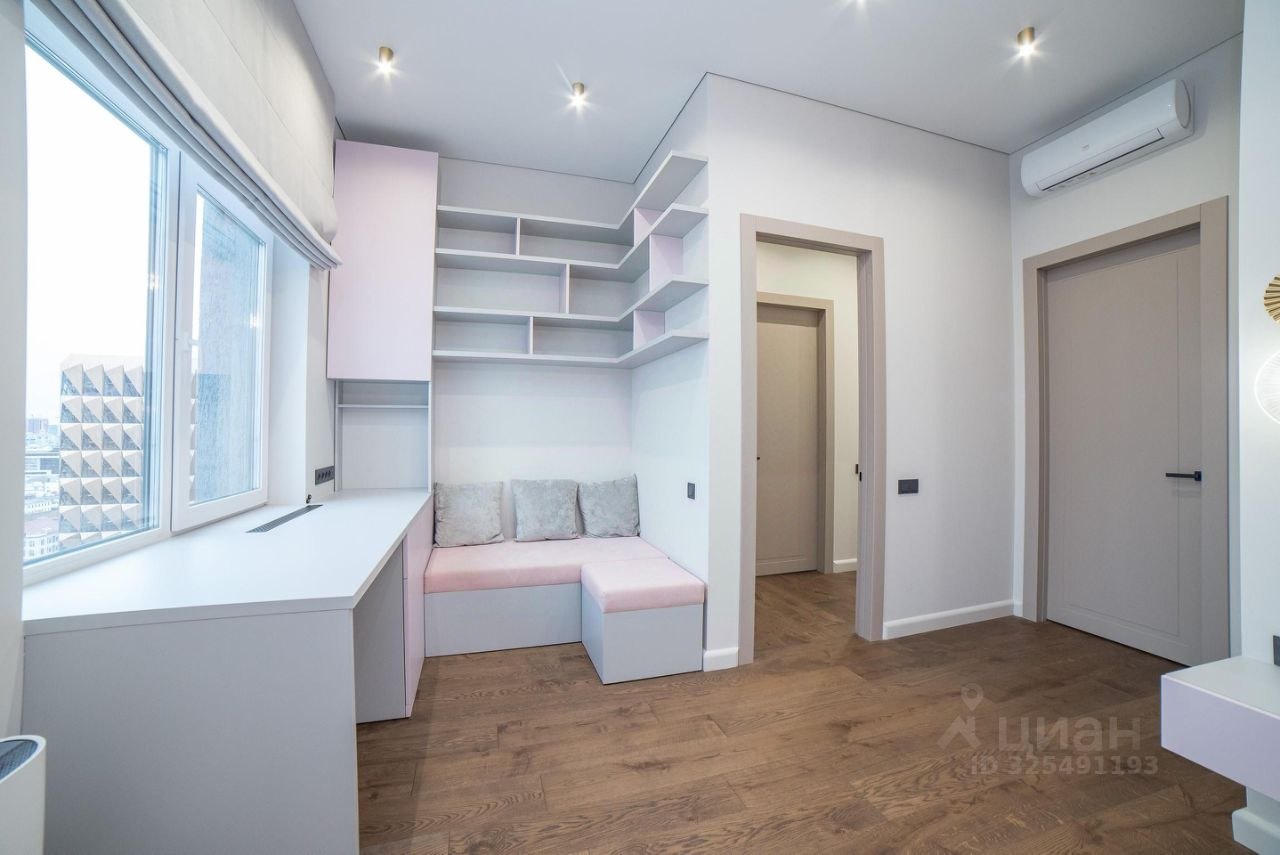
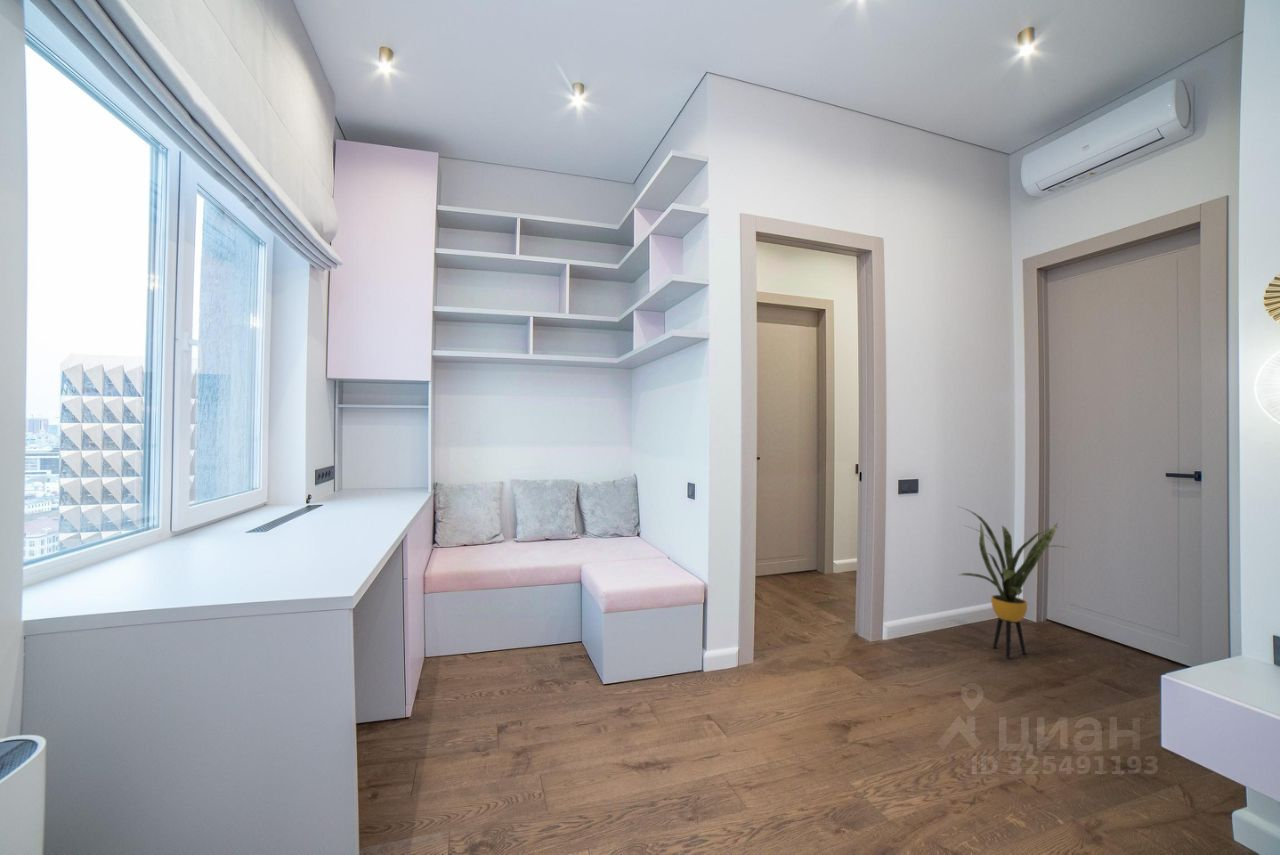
+ house plant [957,505,1069,659]
